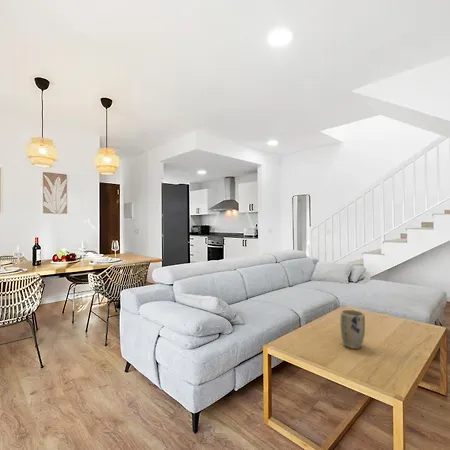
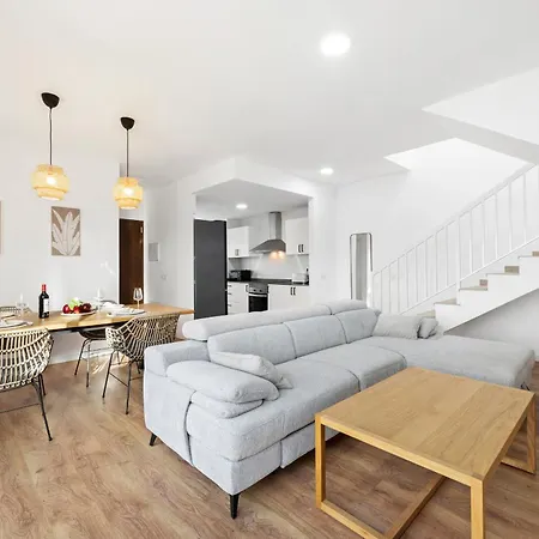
- plant pot [339,309,366,350]
